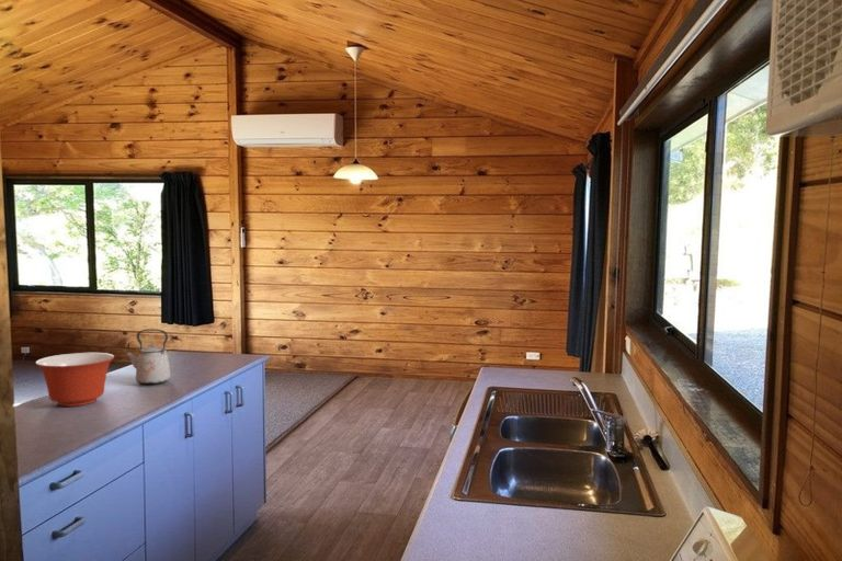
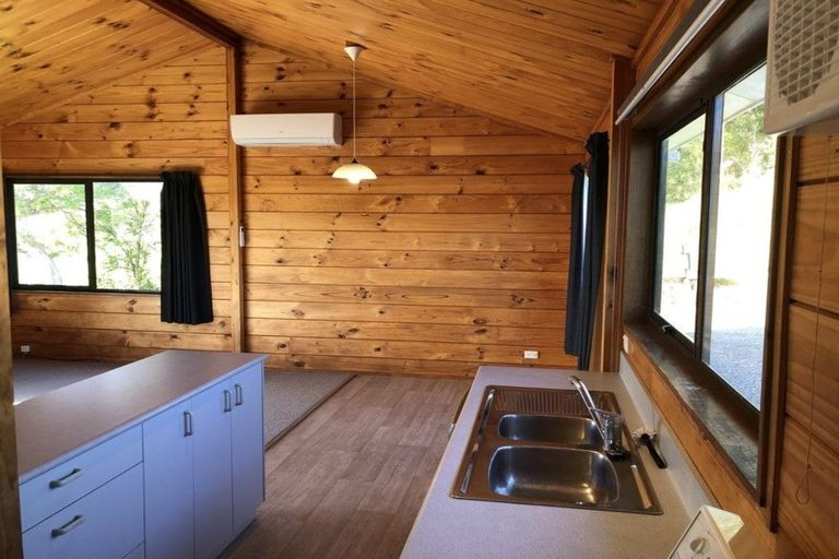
- mixing bowl [35,352,115,408]
- kettle [125,328,171,386]
